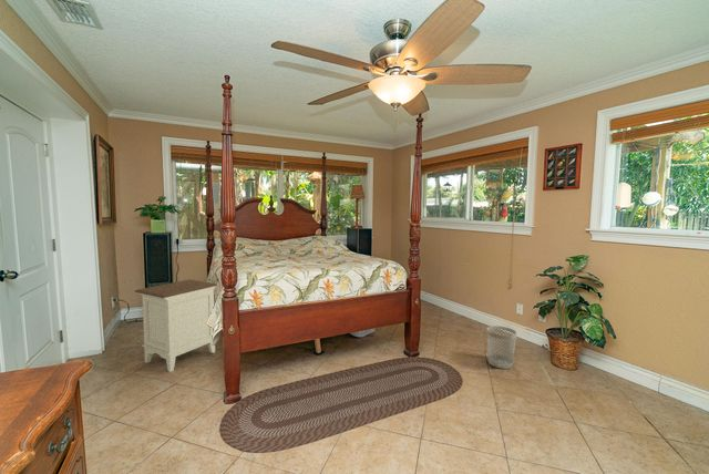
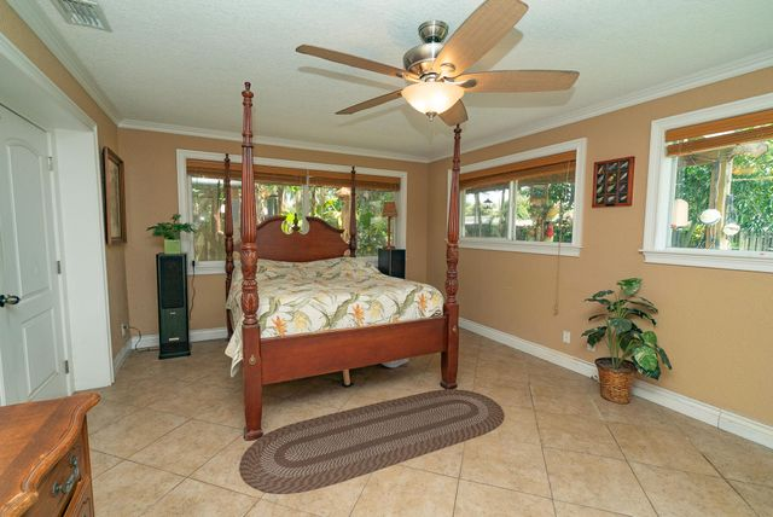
- wastebasket [486,324,518,370]
- nightstand [134,278,218,373]
